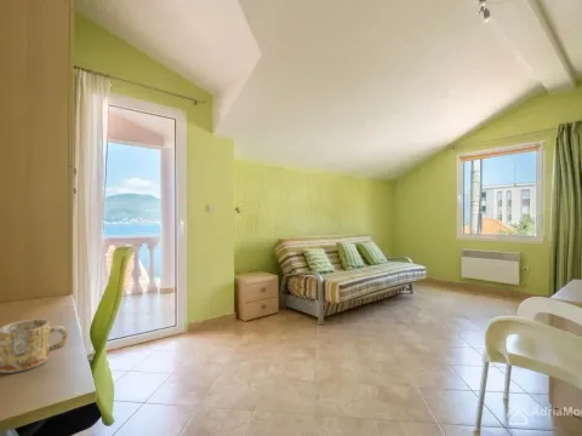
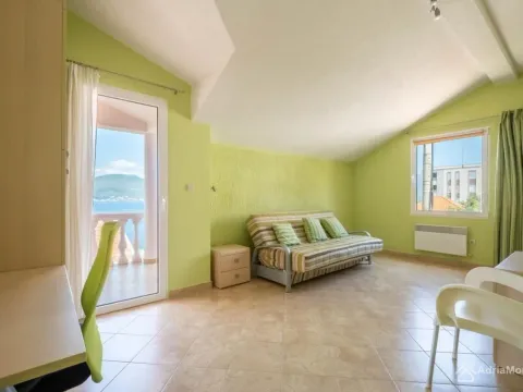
- mug [0,319,69,374]
